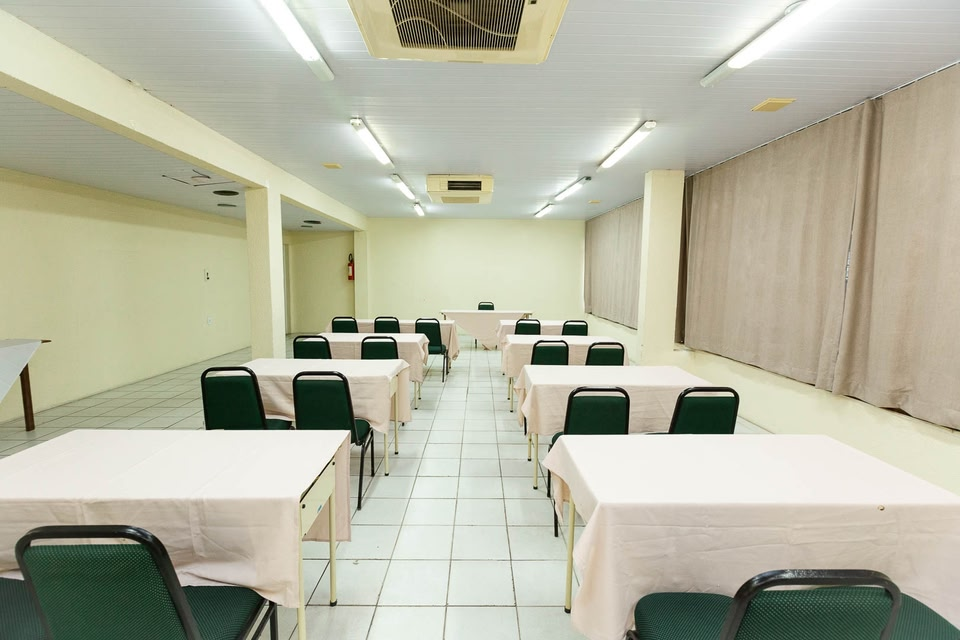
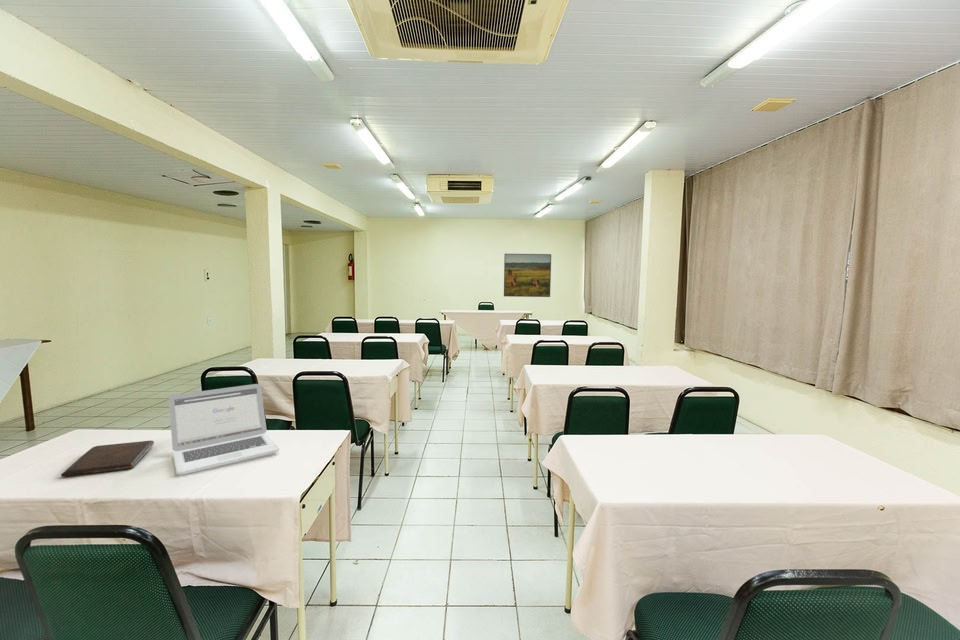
+ book [60,440,155,478]
+ laptop [168,383,280,475]
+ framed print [503,253,552,298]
